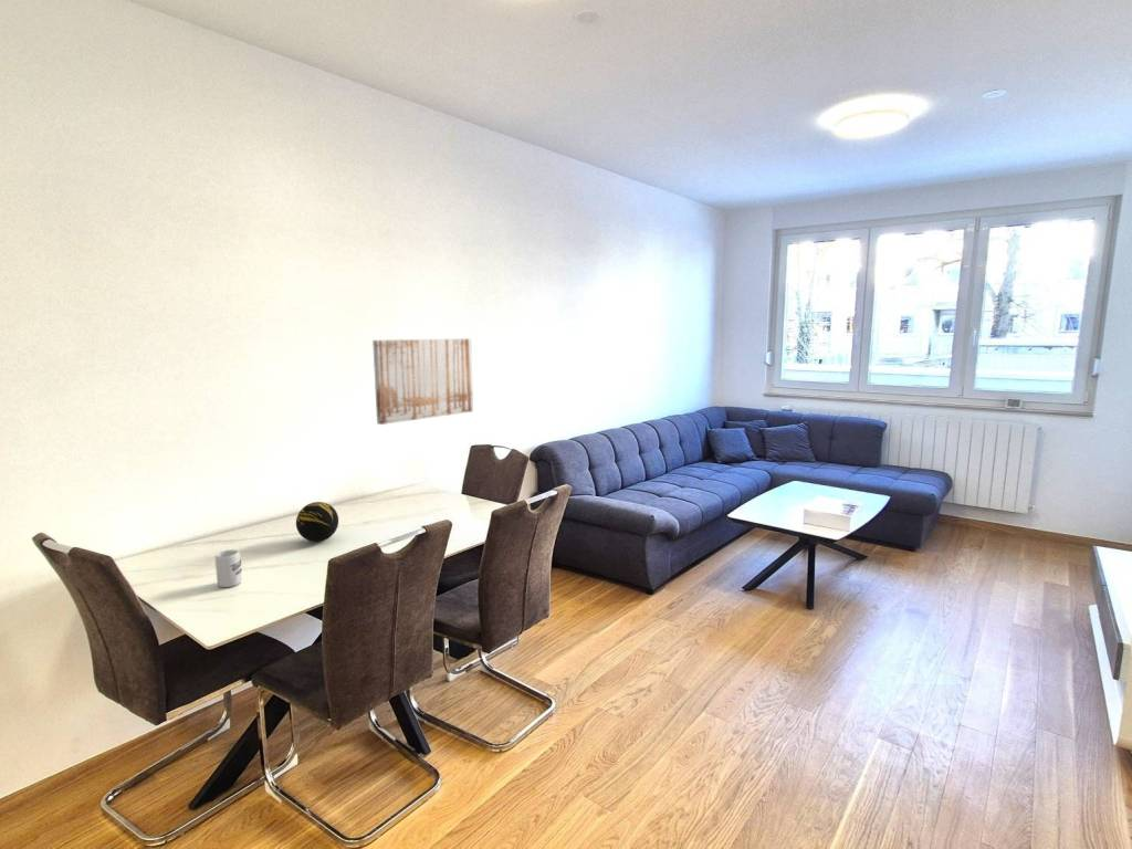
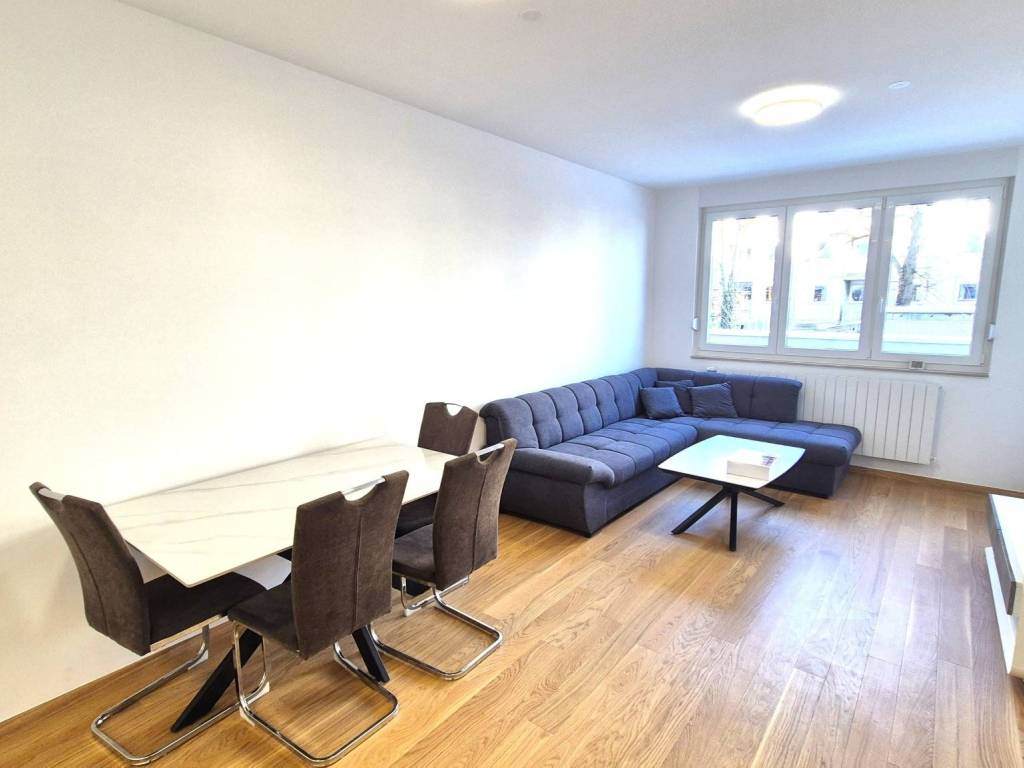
- cup [214,548,243,588]
- wall art [371,338,474,426]
- decorative orb [295,501,339,543]
